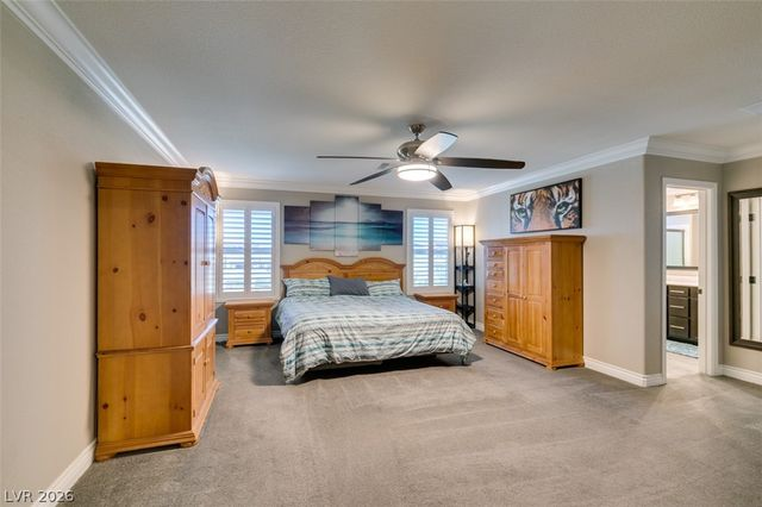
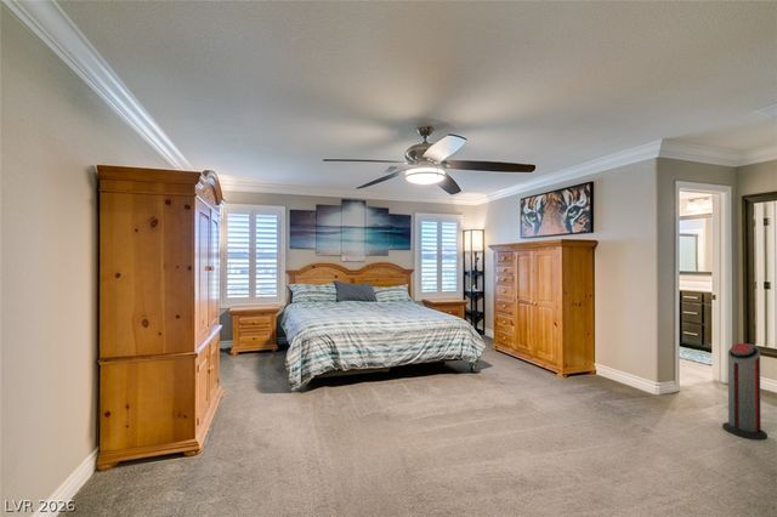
+ air purifier [721,342,769,441]
